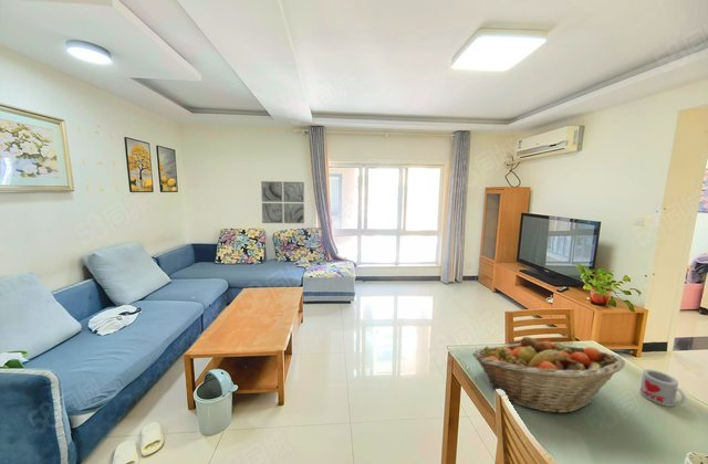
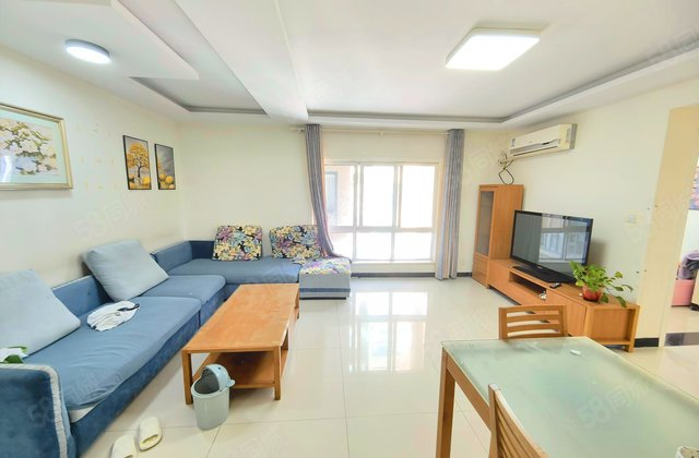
- fruit basket [471,336,626,414]
- mug [638,368,688,408]
- wall art [260,180,305,224]
